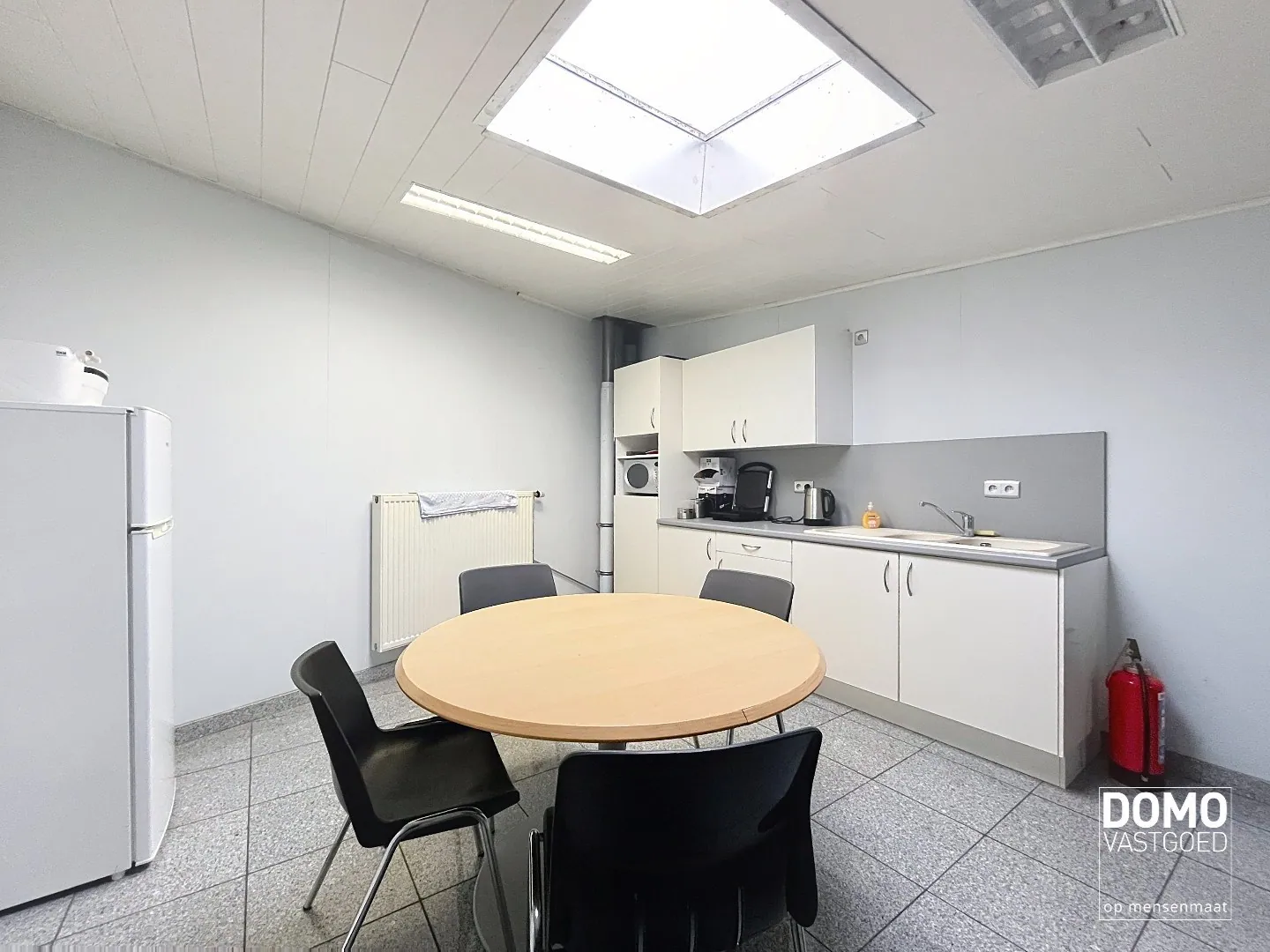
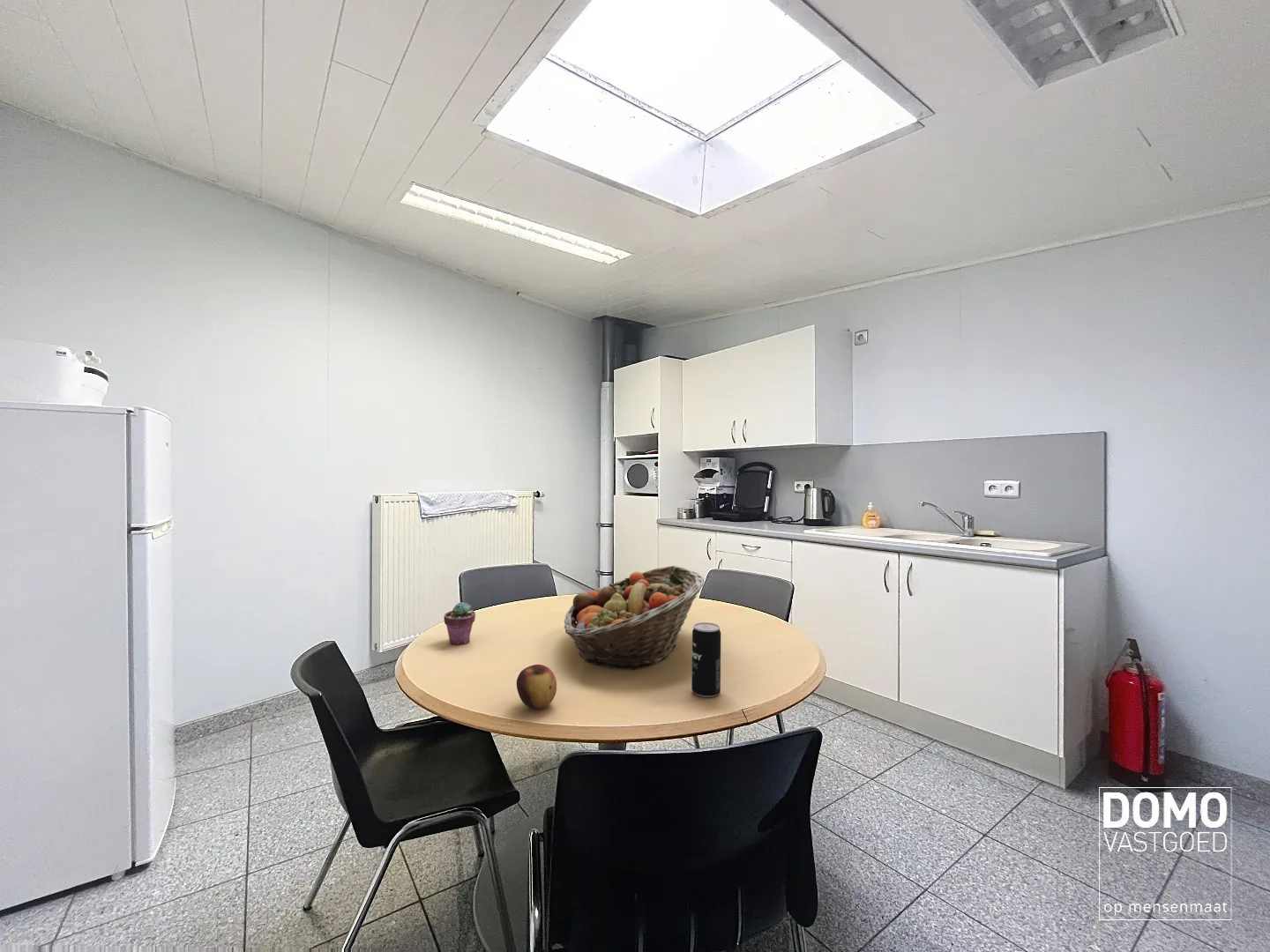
+ apple [516,664,557,710]
+ fruit basket [564,565,705,671]
+ potted succulent [443,601,476,645]
+ beverage can [691,621,721,698]
